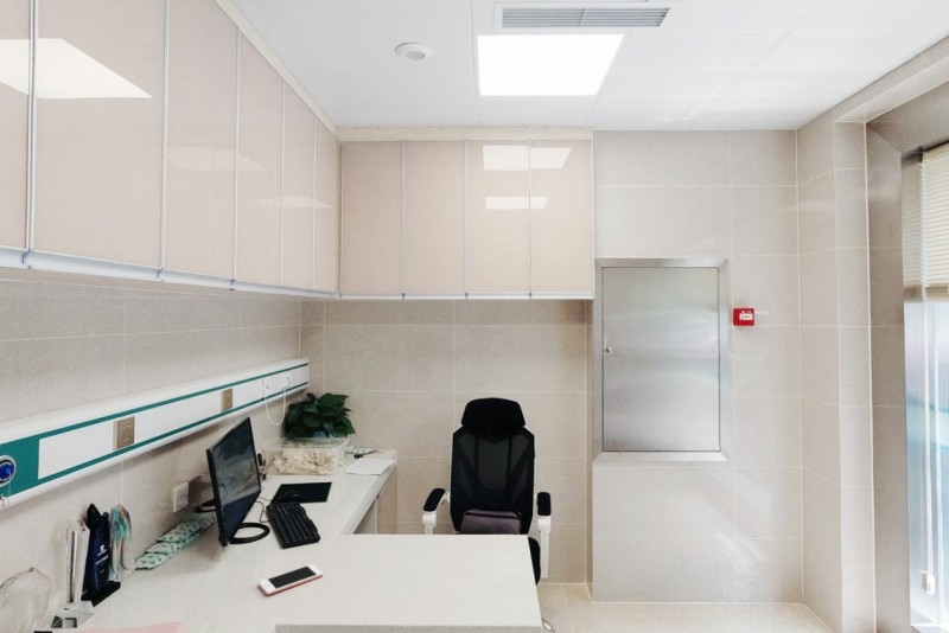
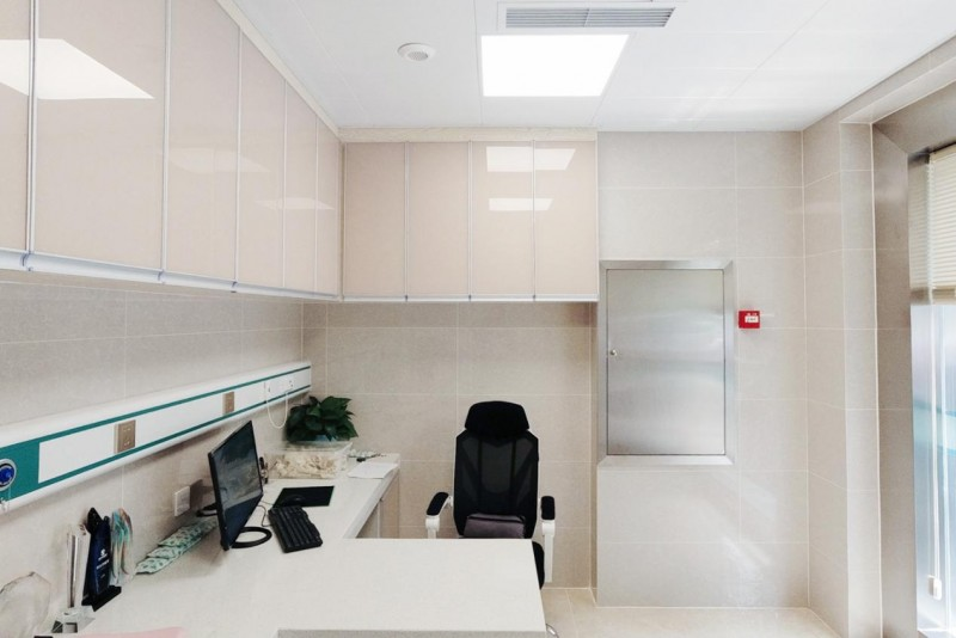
- cell phone [257,563,324,596]
